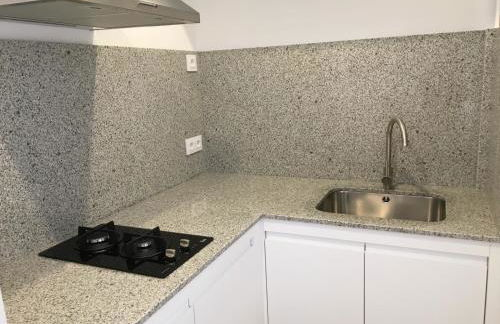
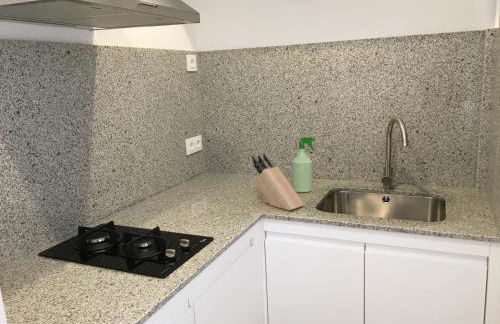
+ knife block [251,153,306,211]
+ spray bottle [291,136,316,193]
